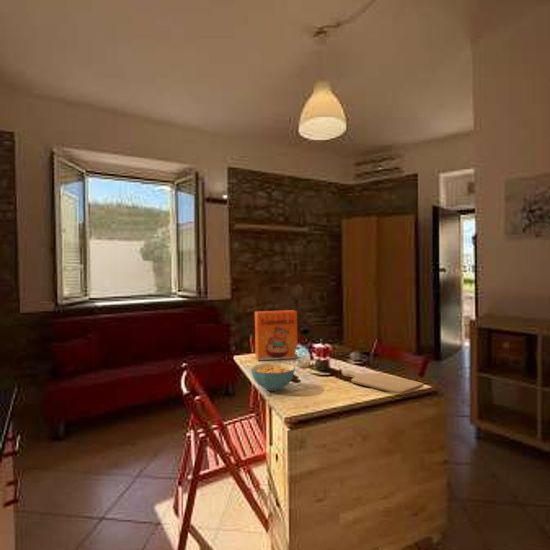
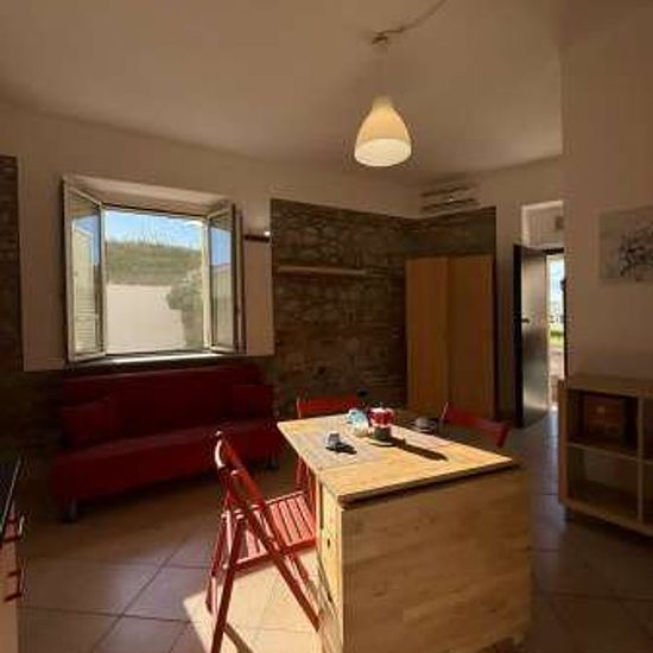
- cereal box [254,309,299,362]
- chopping board [342,370,425,395]
- cereal bowl [250,362,296,392]
